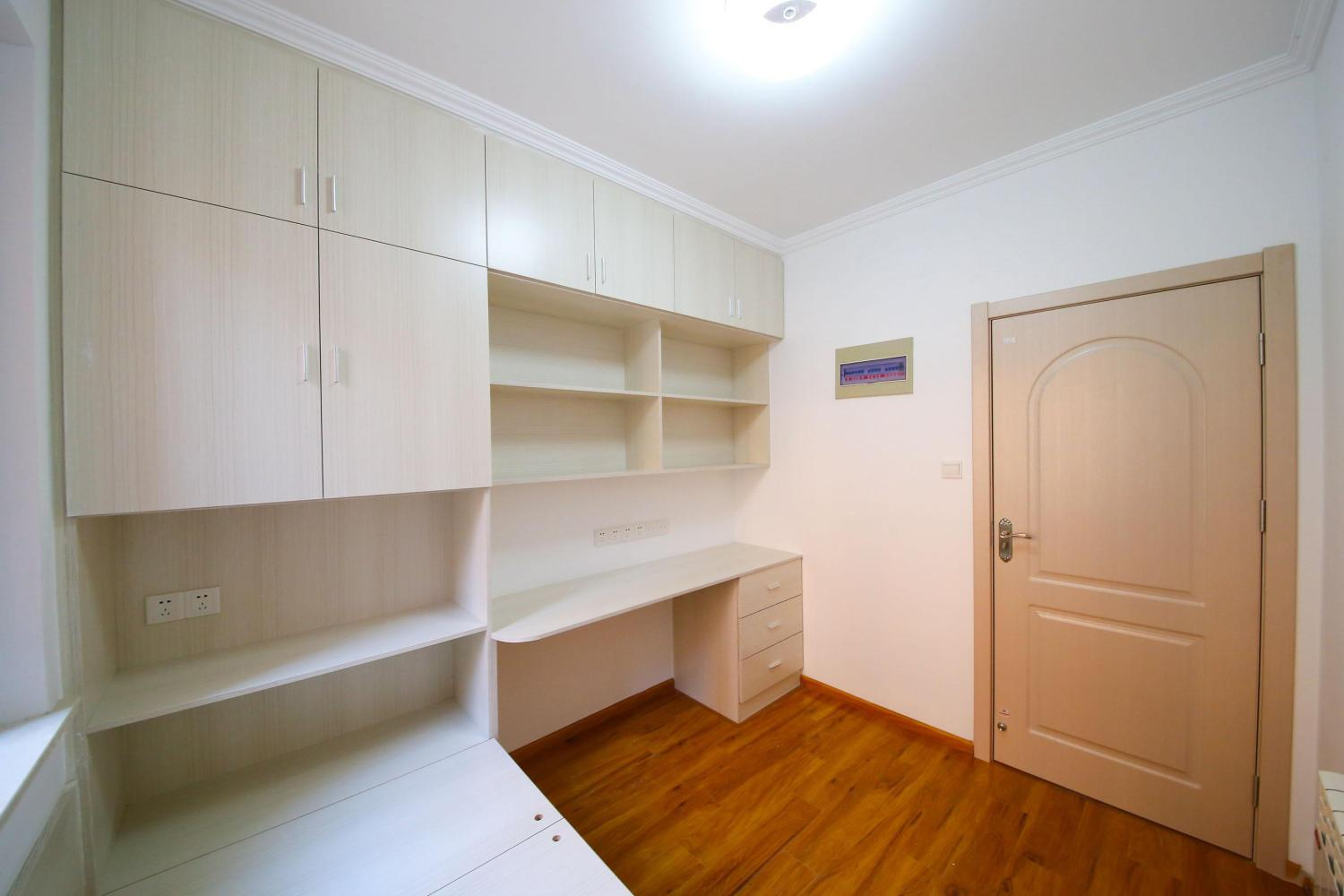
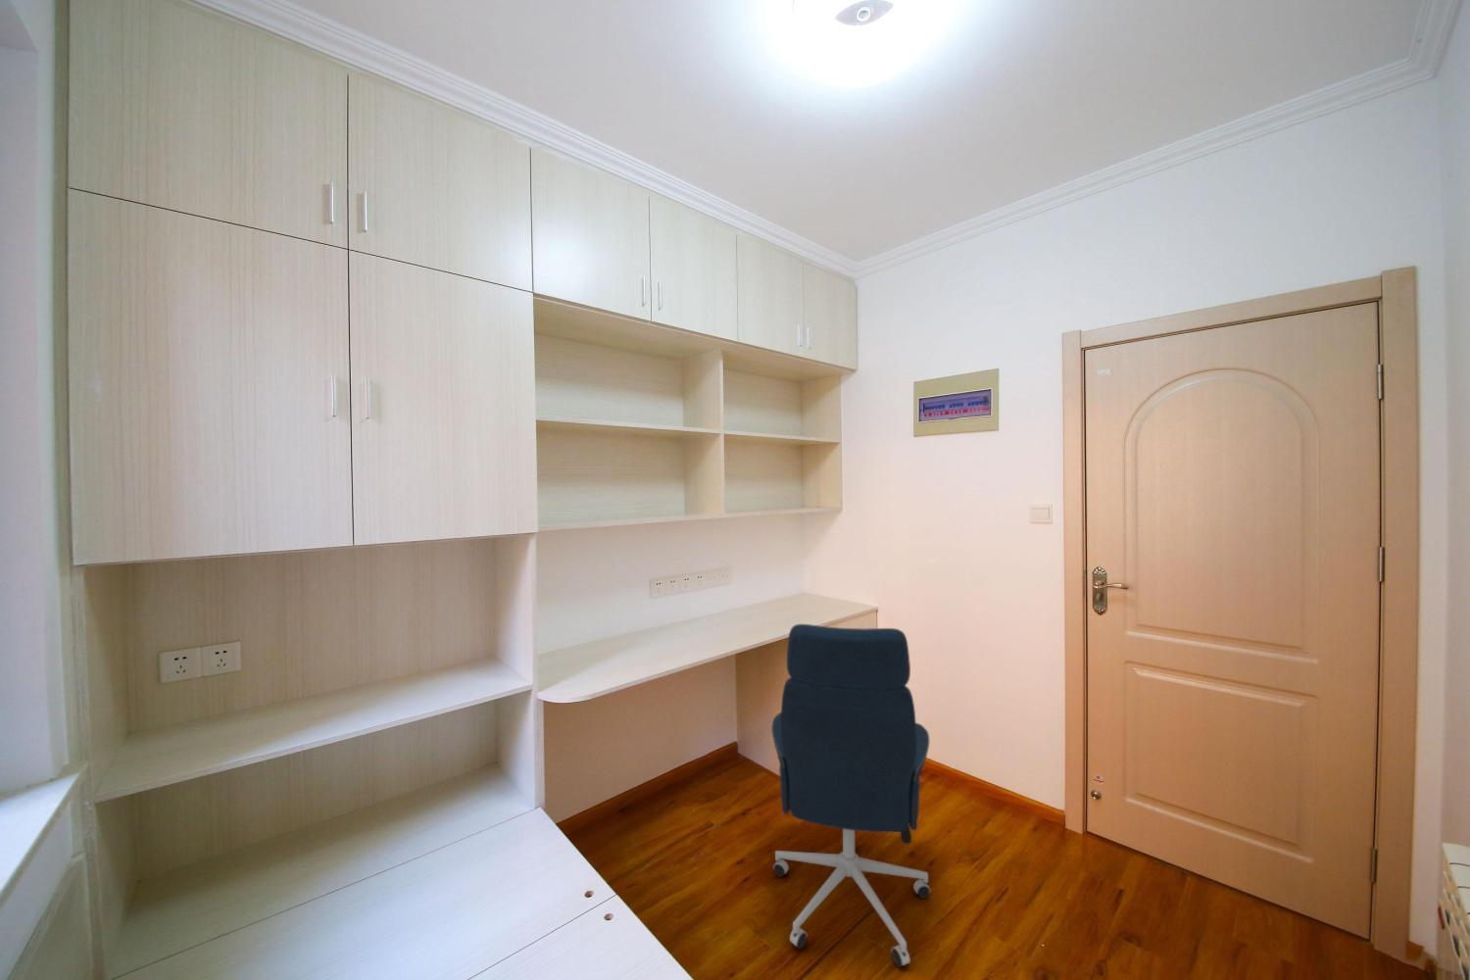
+ office chair [770,623,932,968]
